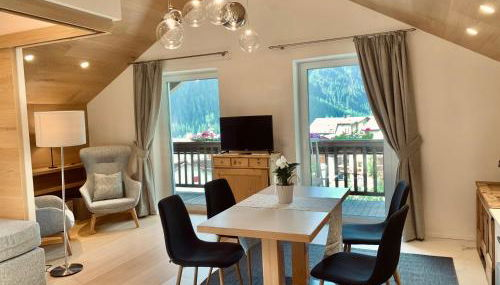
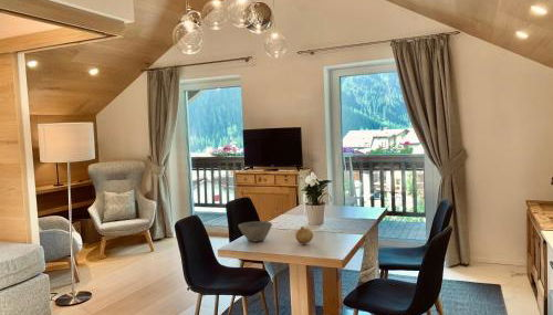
+ bowl [237,220,273,243]
+ fruit [294,225,314,245]
